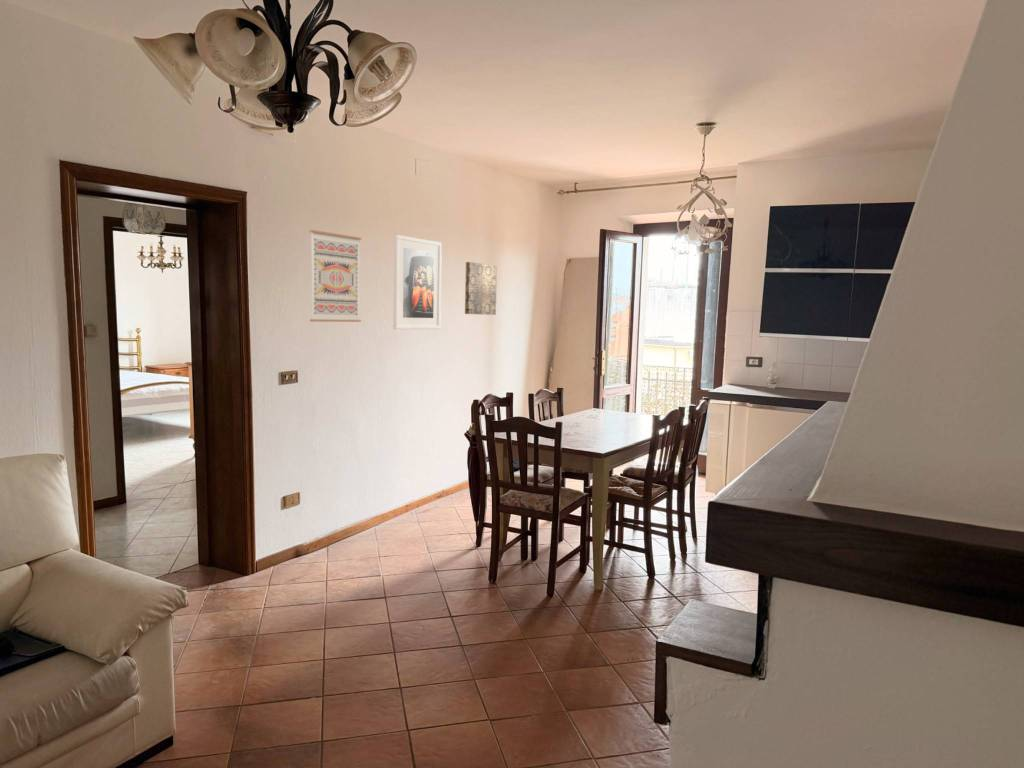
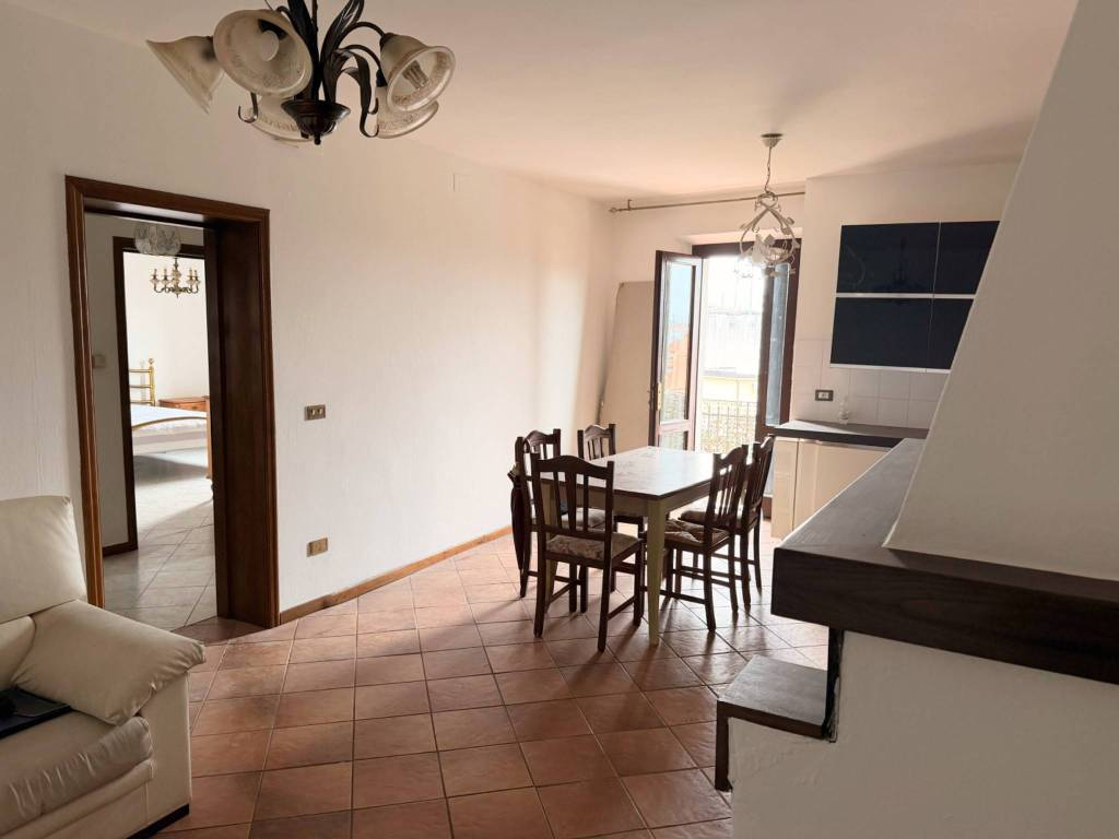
- wall art [464,261,498,316]
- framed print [392,234,443,330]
- wall art [309,229,362,323]
